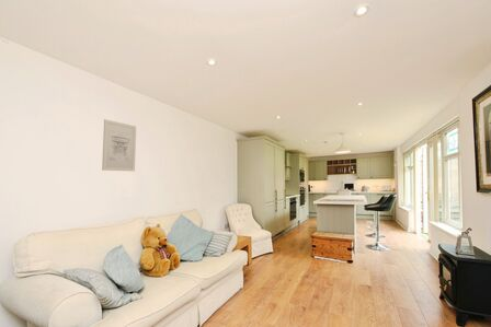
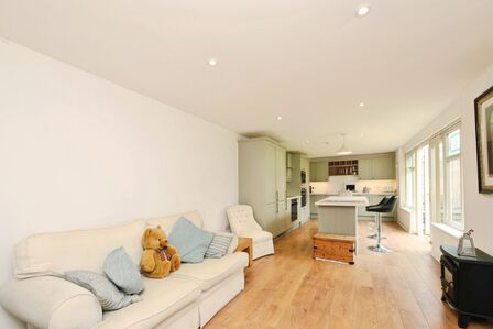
- wall art [101,118,137,172]
